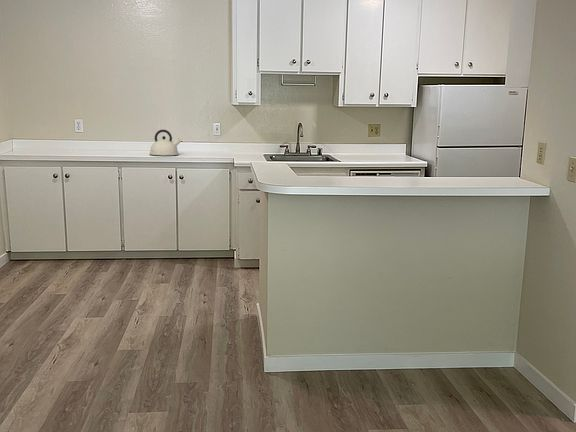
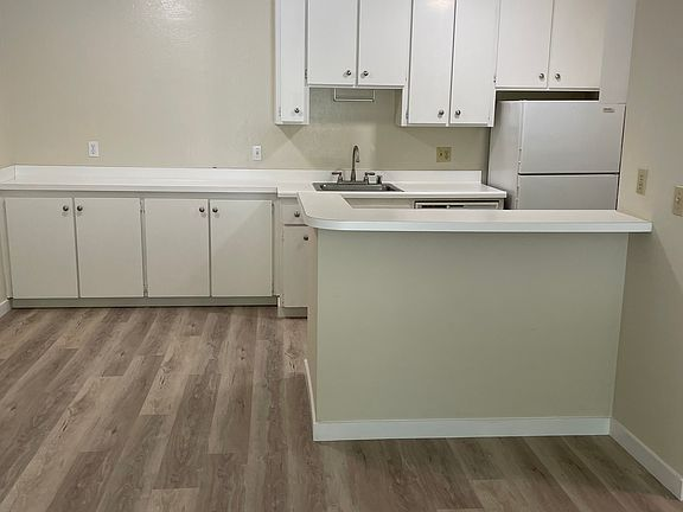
- kettle [149,129,182,156]
